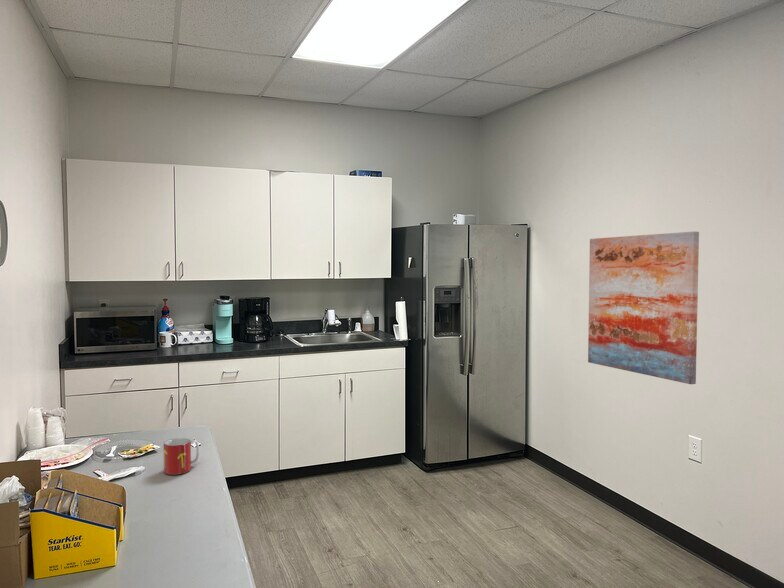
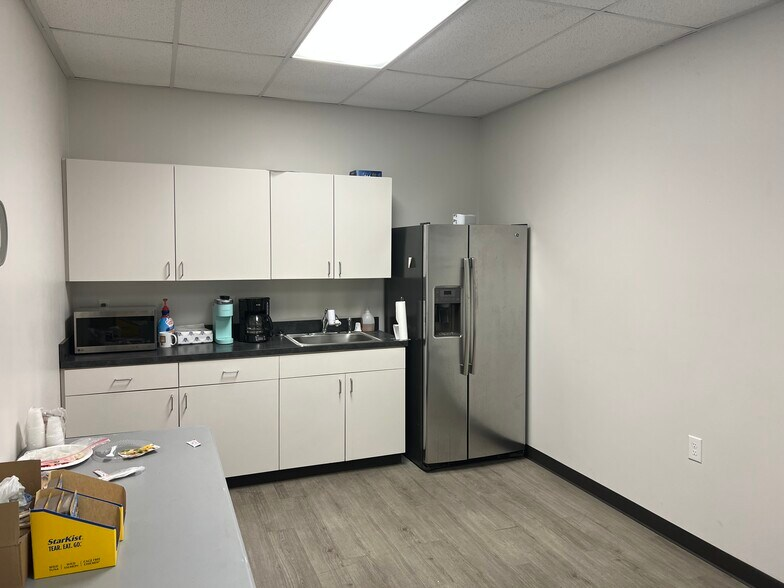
- wall art [587,231,700,385]
- mug [163,437,200,475]
